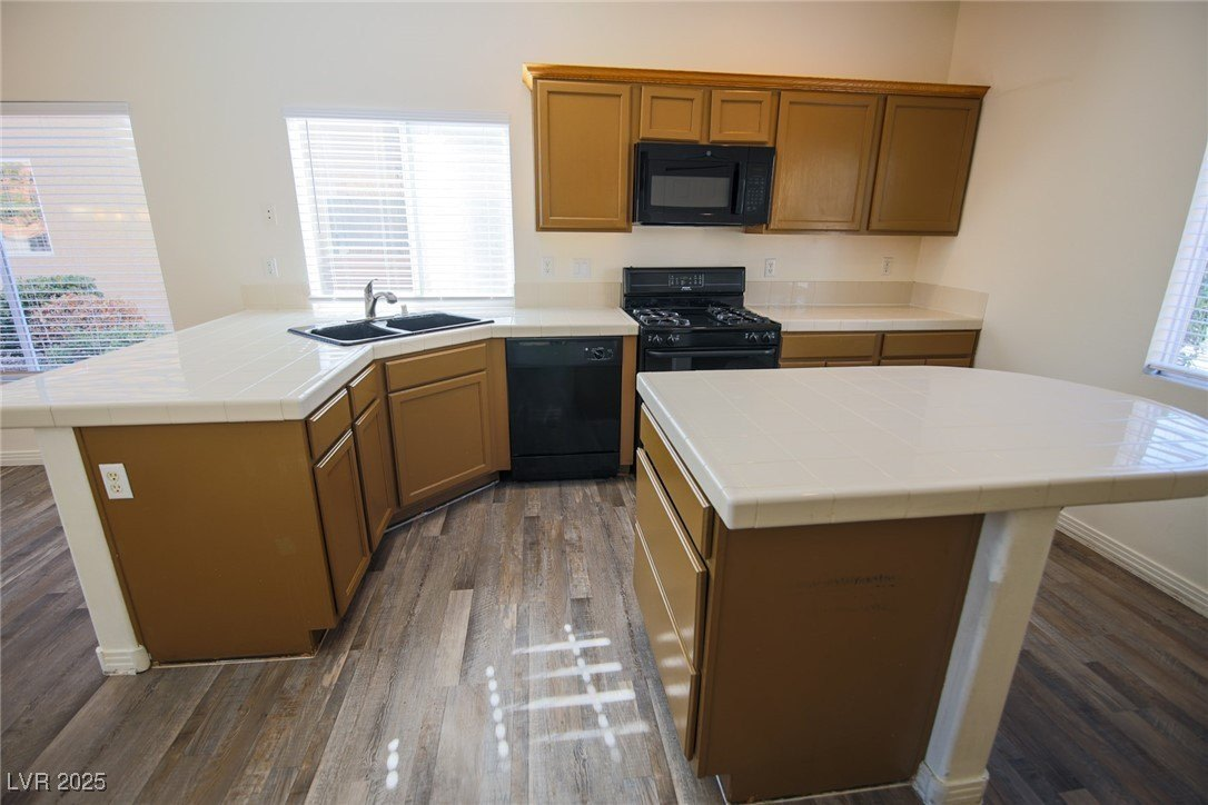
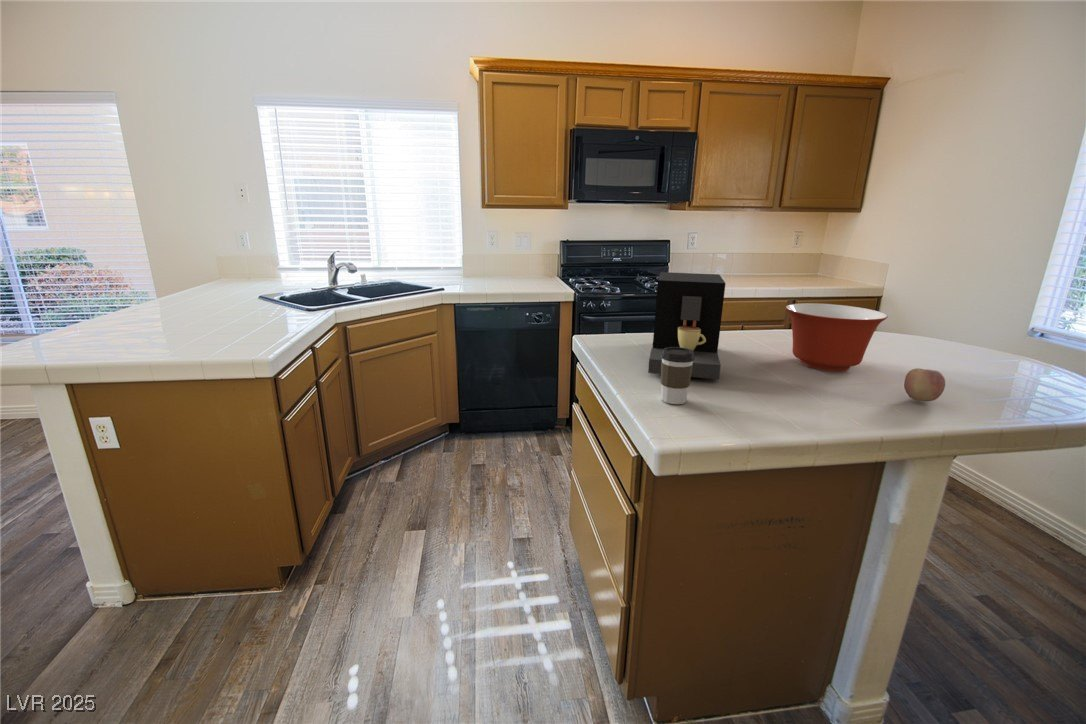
+ mixing bowl [784,302,889,372]
+ coffee maker [647,271,727,380]
+ coffee cup [660,347,695,405]
+ fruit [903,368,946,403]
